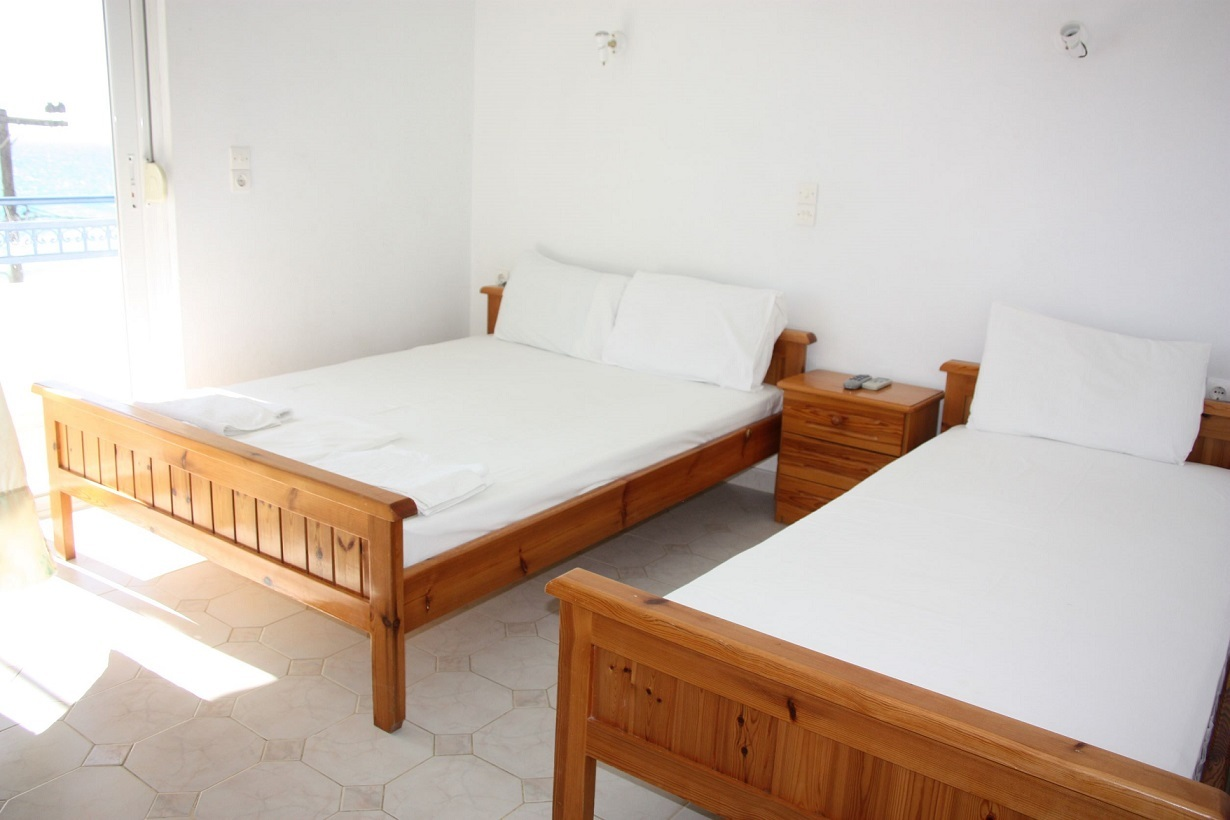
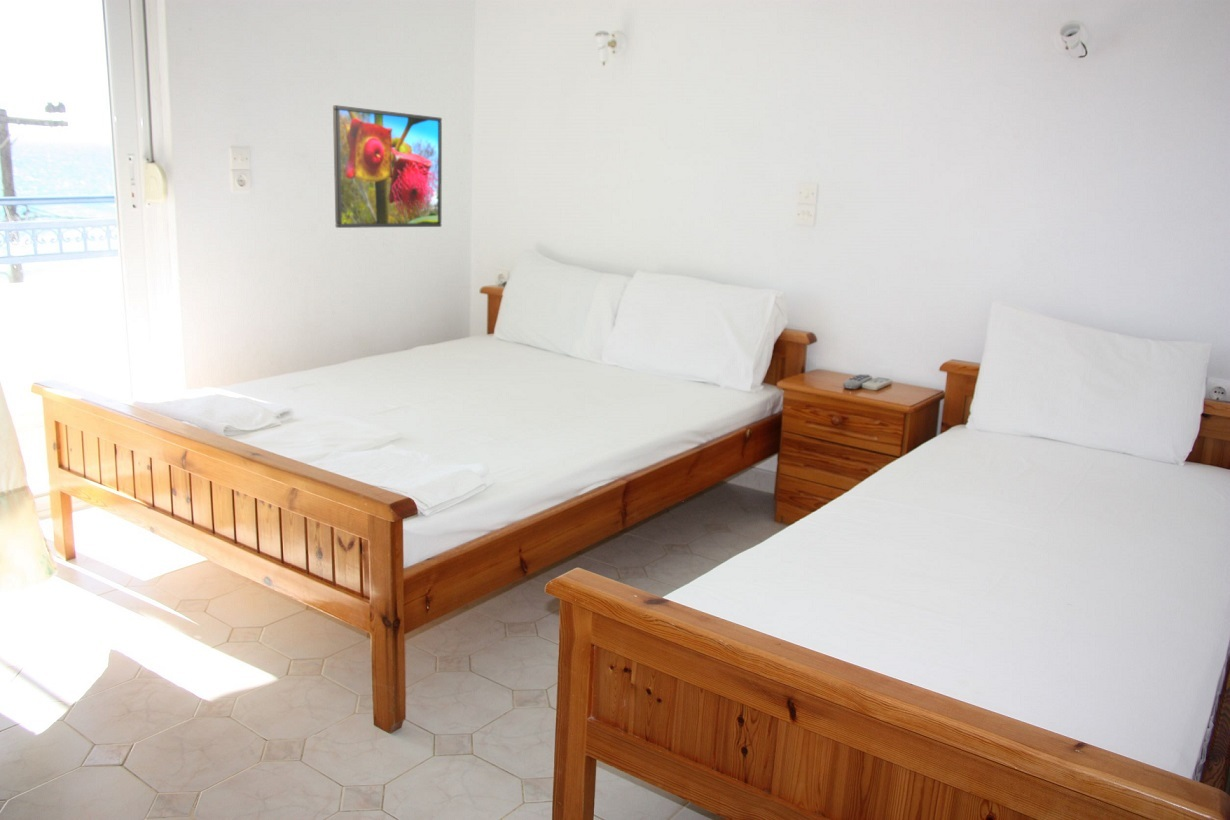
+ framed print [332,104,443,229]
